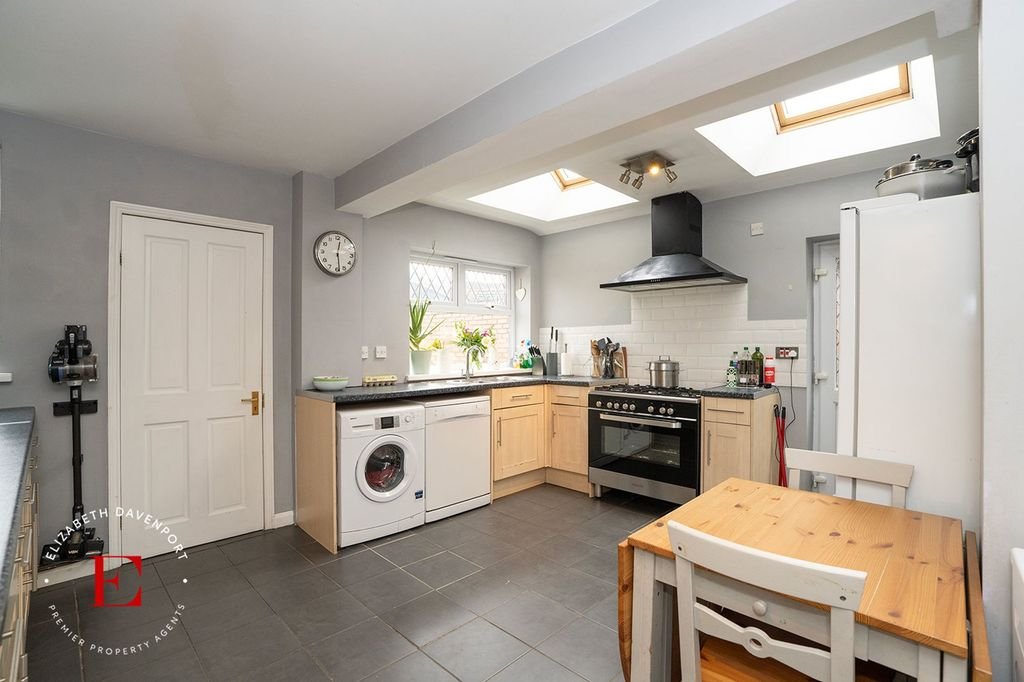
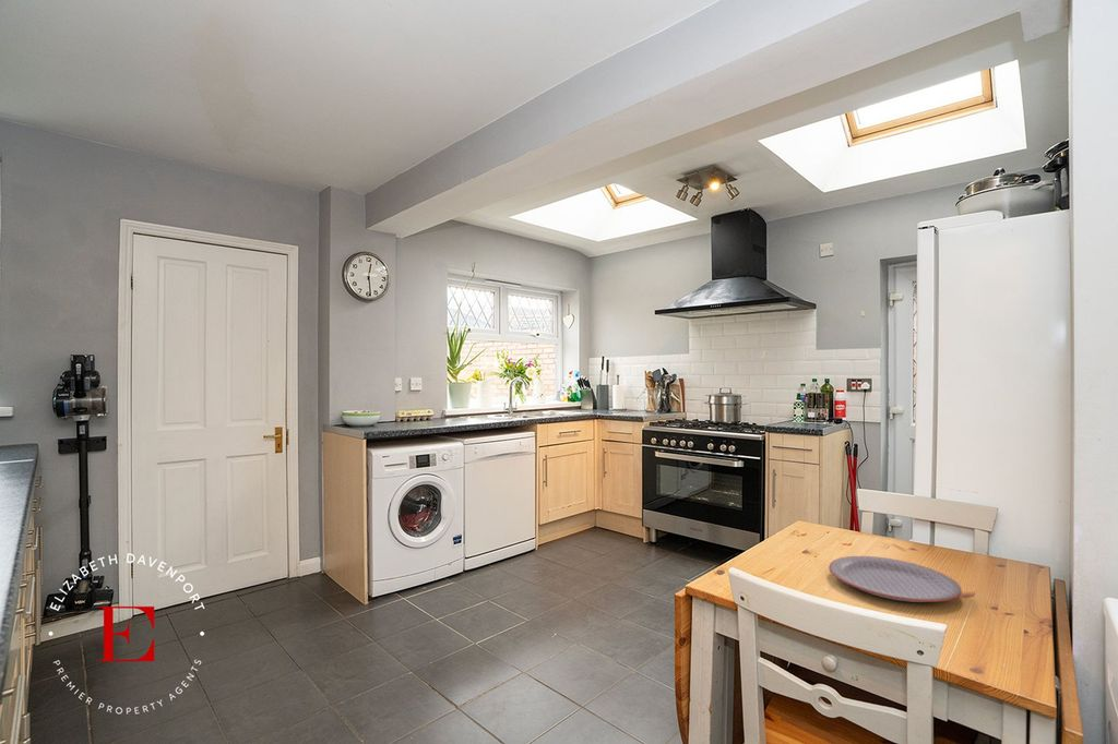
+ plate [828,555,963,603]
